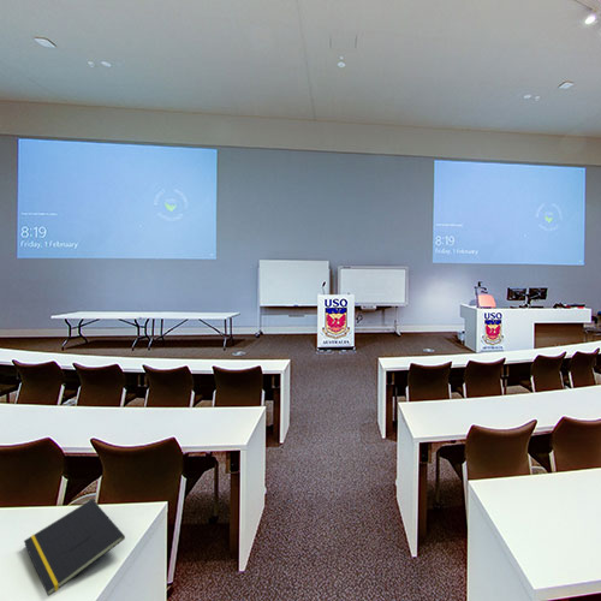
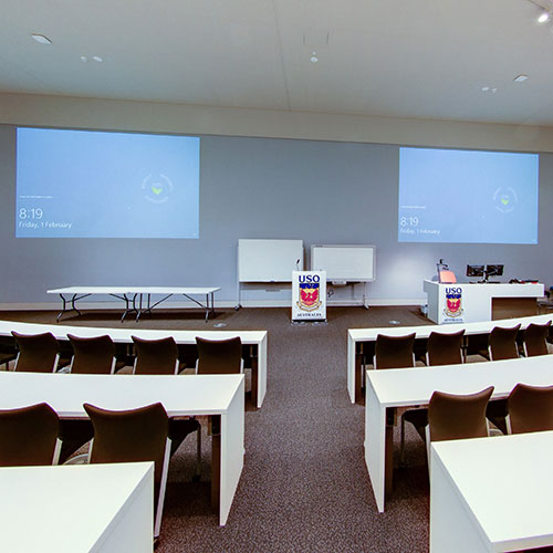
- notepad [23,498,126,597]
